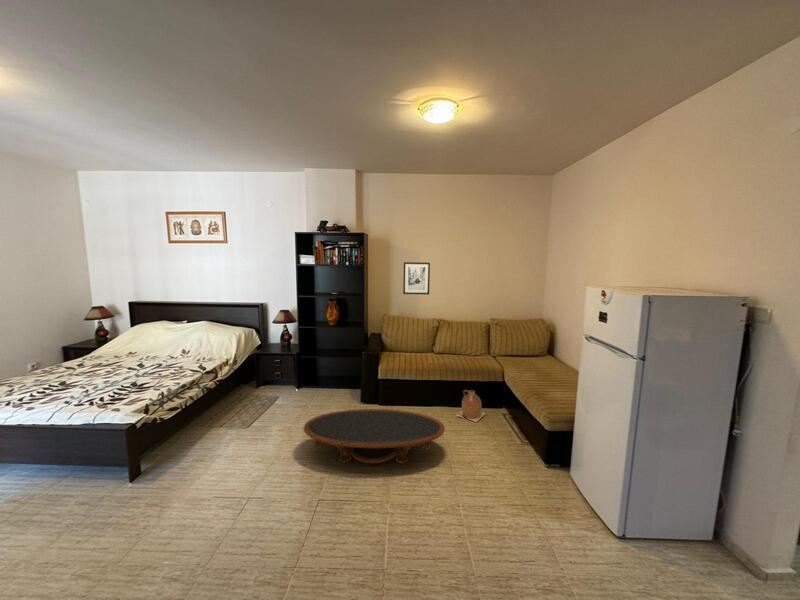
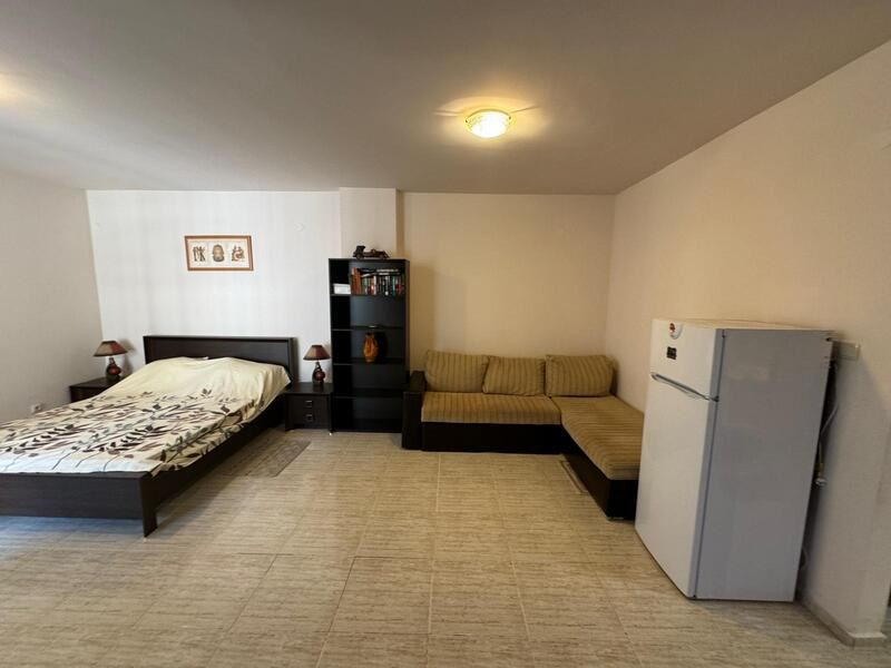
- ceramic jug [455,389,487,423]
- coffee table [303,408,446,465]
- wall art [402,261,431,295]
